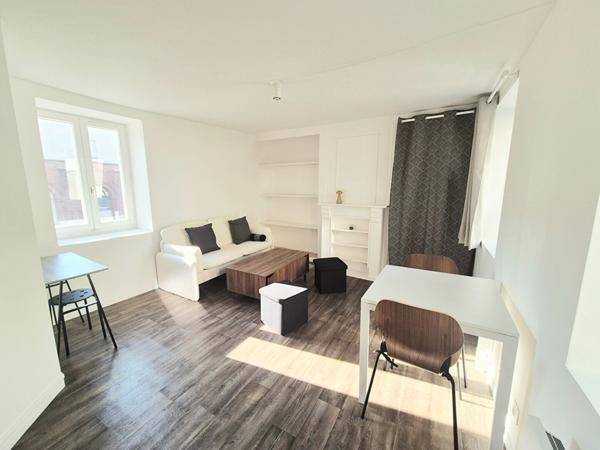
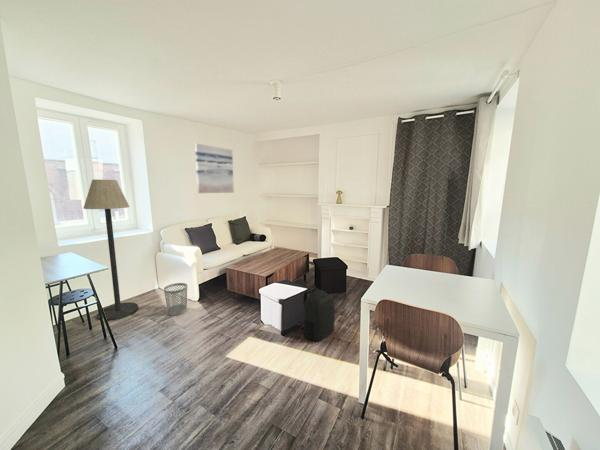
+ backpack [299,287,336,343]
+ floor lamp [83,179,139,321]
+ wall art [194,142,235,194]
+ wastebasket [163,282,188,317]
